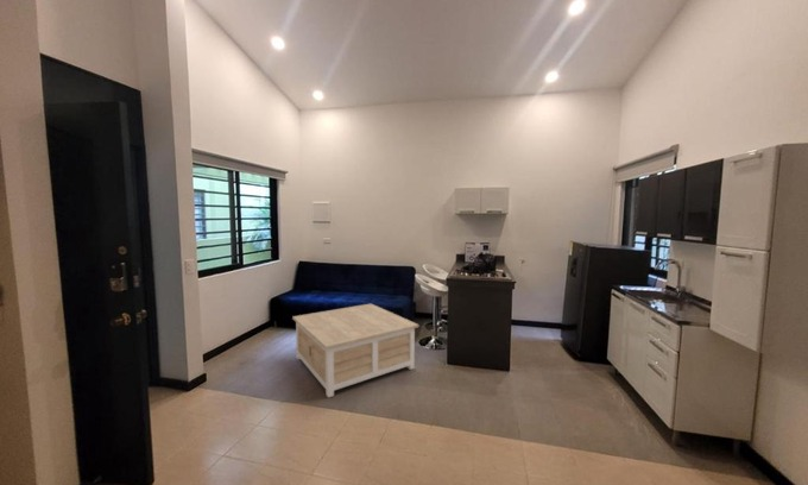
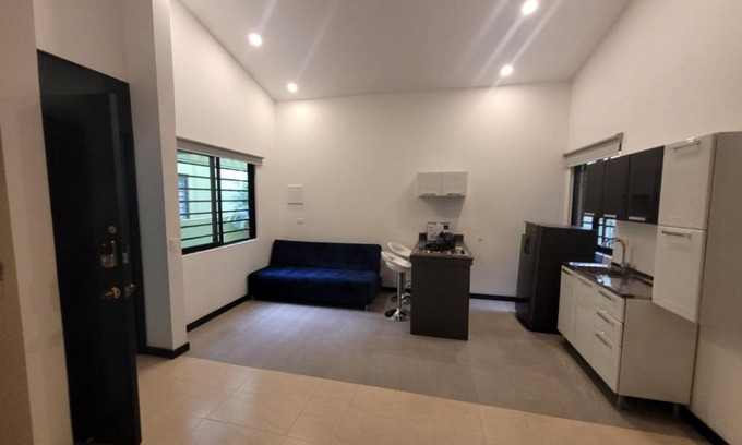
- coffee table [291,303,419,398]
